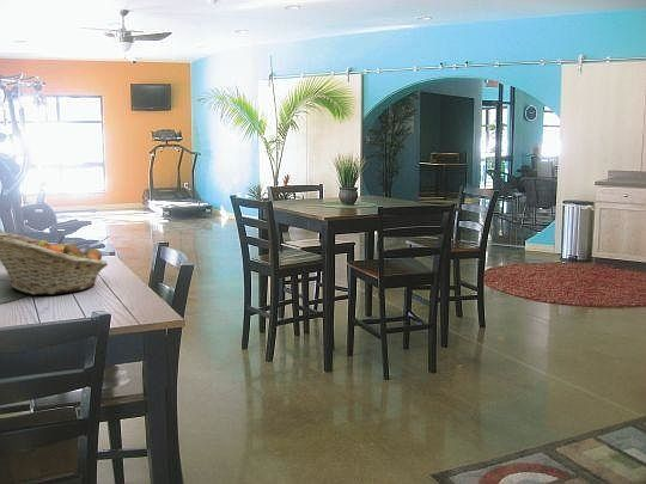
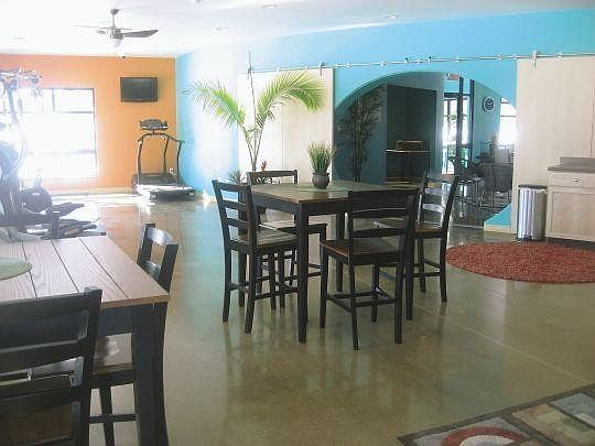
- fruit basket [0,231,109,296]
